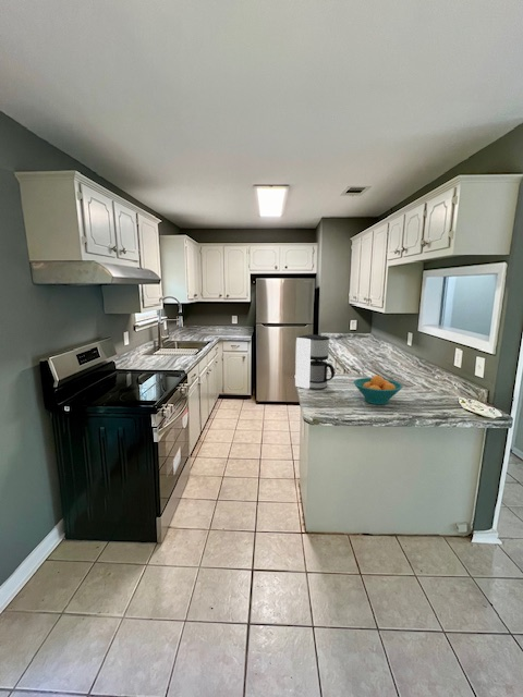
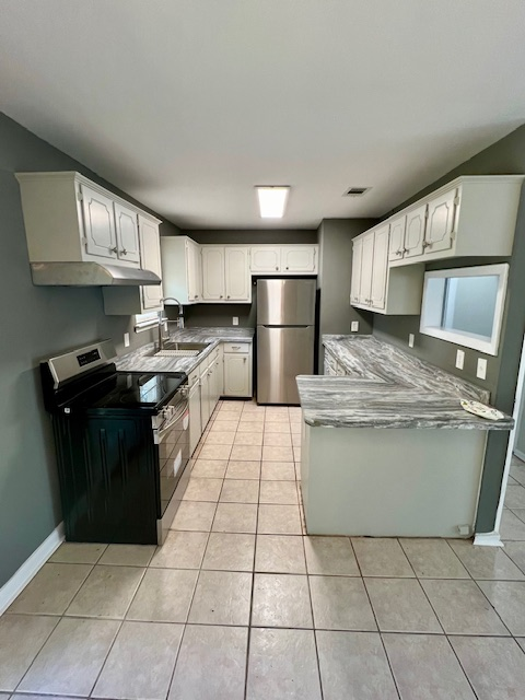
- coffee maker [294,333,336,390]
- fruit bowl [353,375,403,405]
